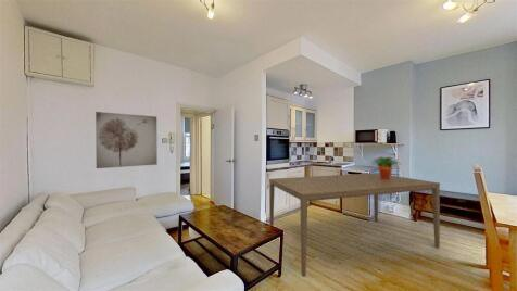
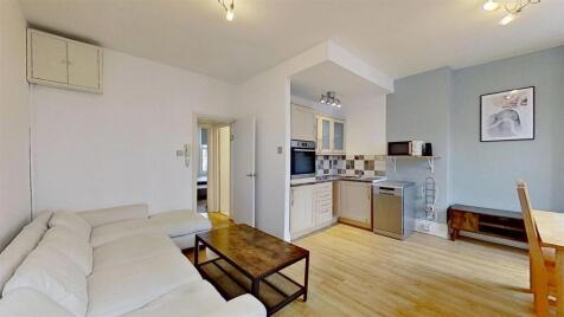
- wall art [94,111,159,169]
- dining table [268,172,441,278]
- potted plant [370,155,401,180]
